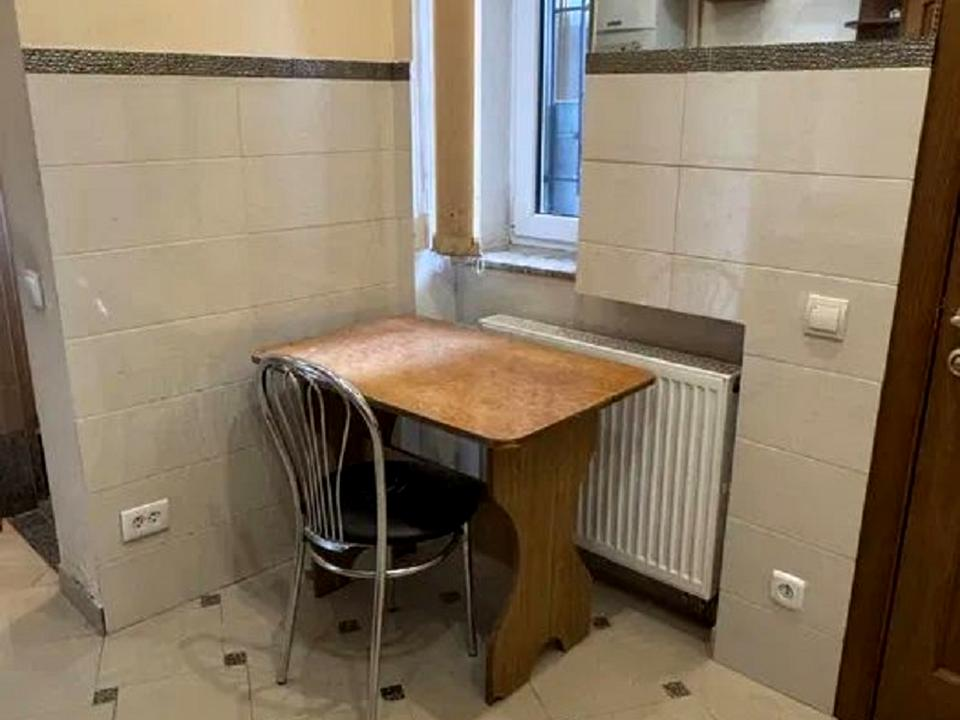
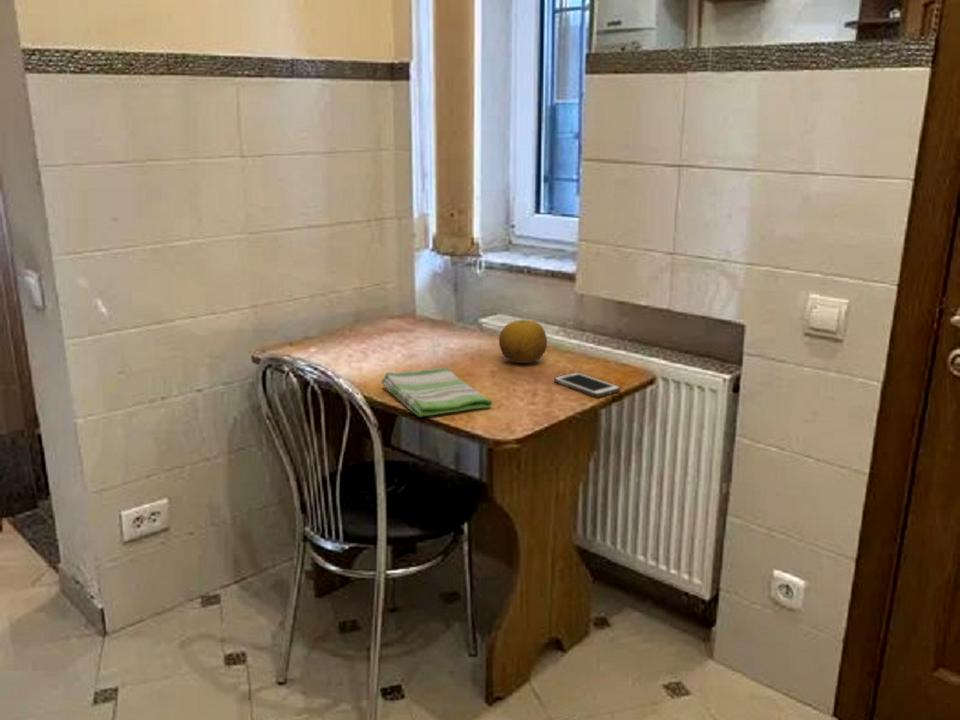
+ cell phone [553,371,622,398]
+ fruit [498,319,548,364]
+ dish towel [380,367,493,418]
